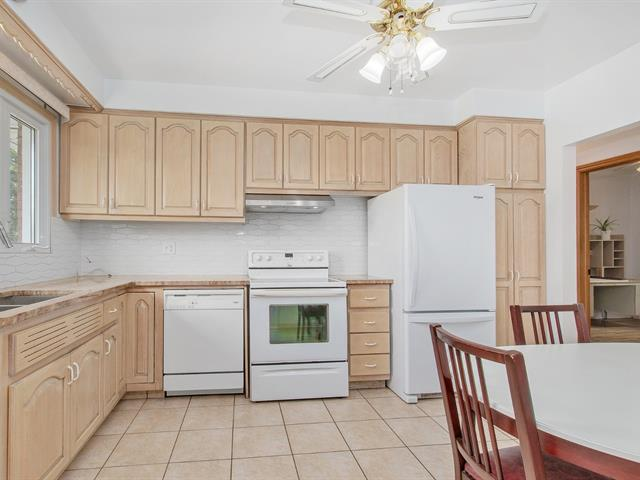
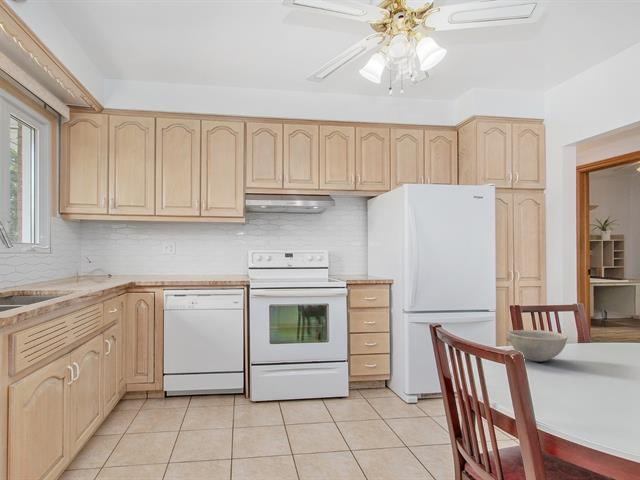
+ bowl [505,329,569,362]
